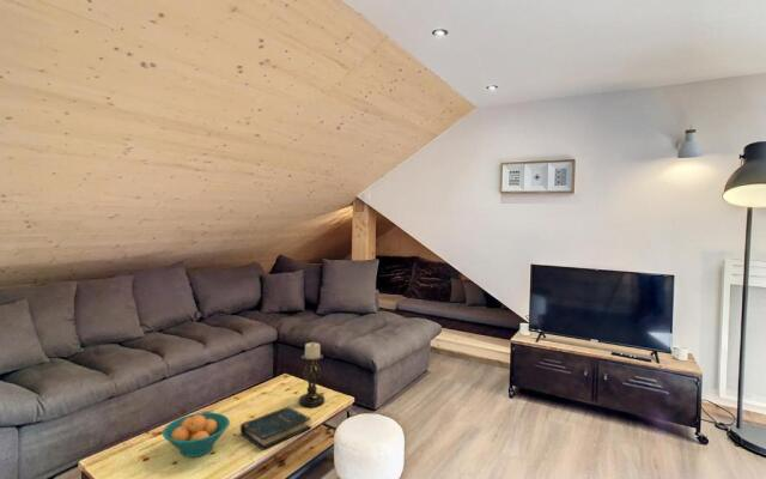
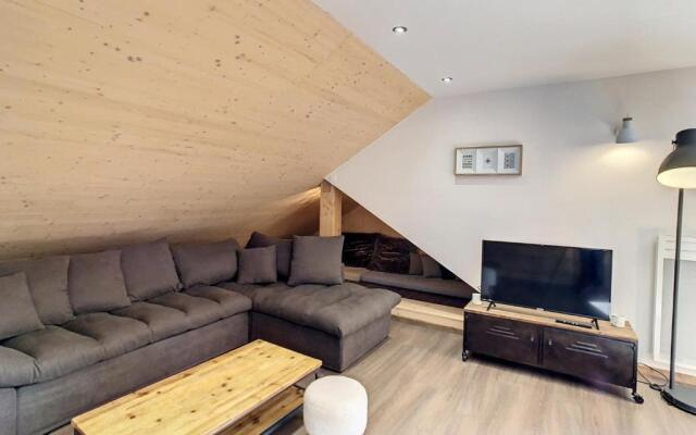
- fruit bowl [162,412,231,459]
- book [239,406,312,450]
- candle holder [298,341,326,408]
